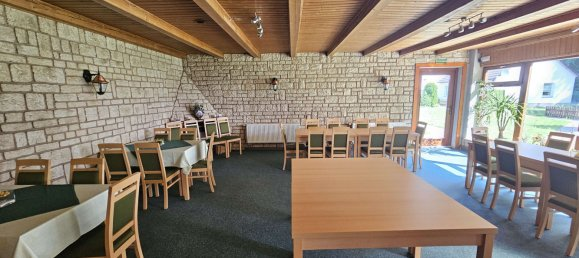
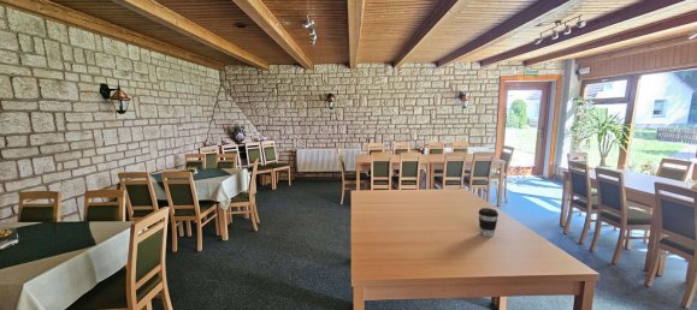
+ coffee cup [478,207,500,238]
